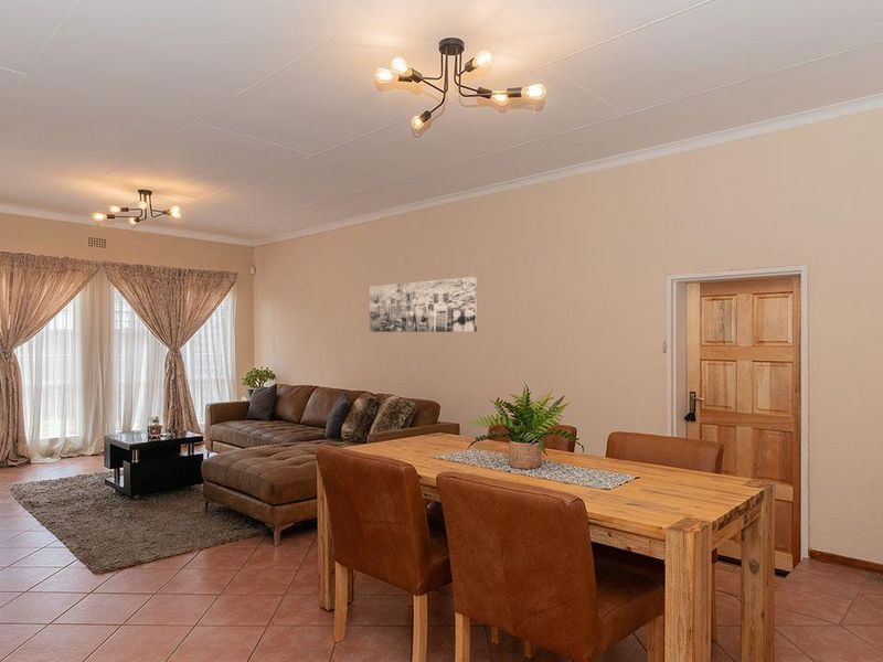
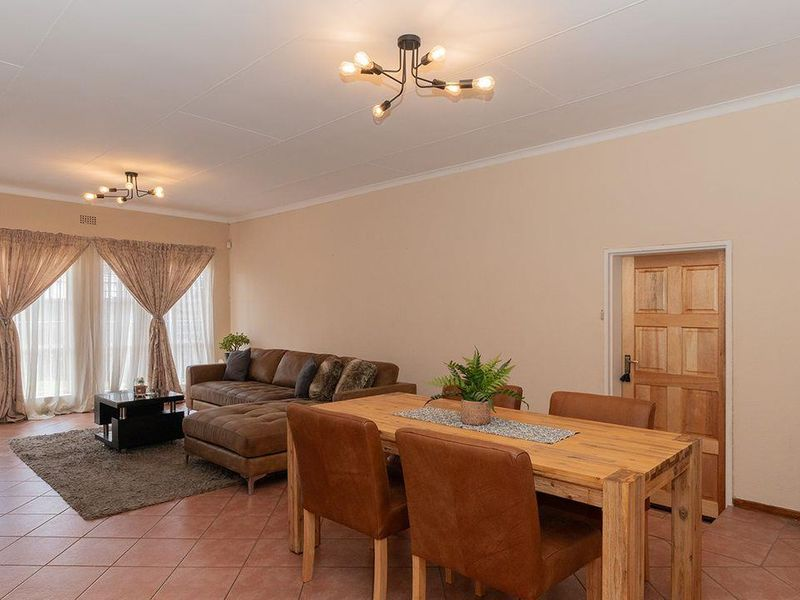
- wall art [369,276,478,333]
